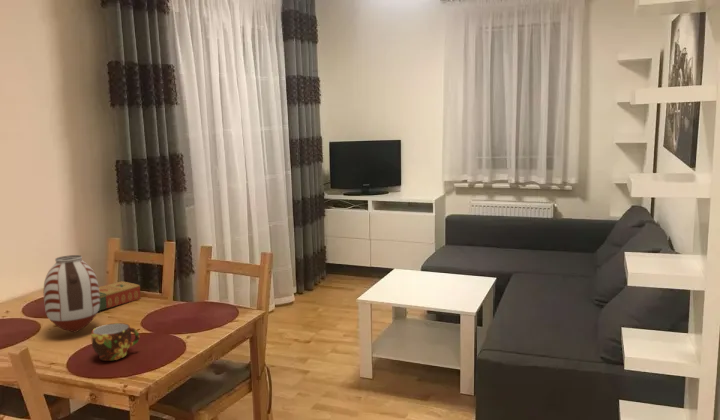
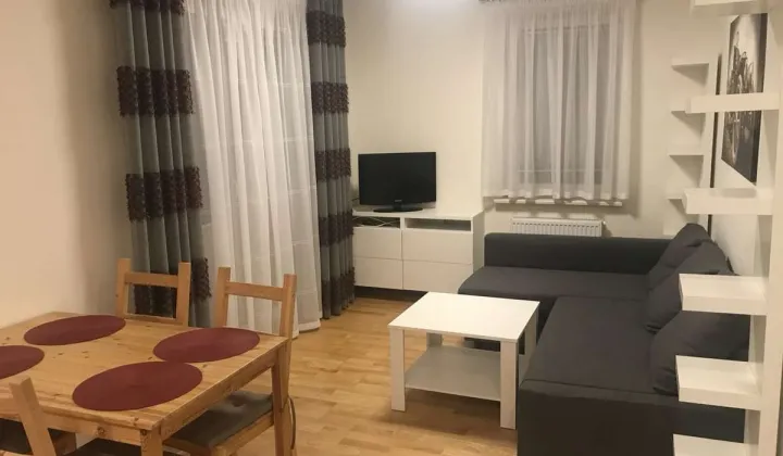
- cup [90,322,140,362]
- book [98,280,142,312]
- vase [43,254,100,334]
